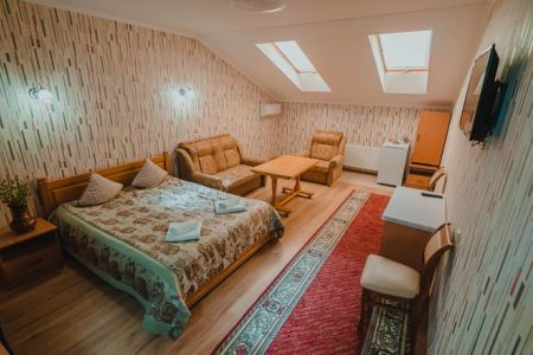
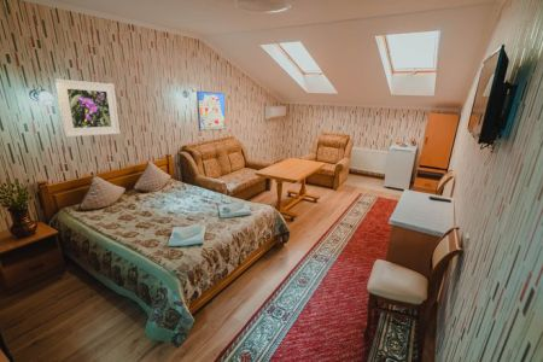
+ wall art [195,91,226,132]
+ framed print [53,77,121,138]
